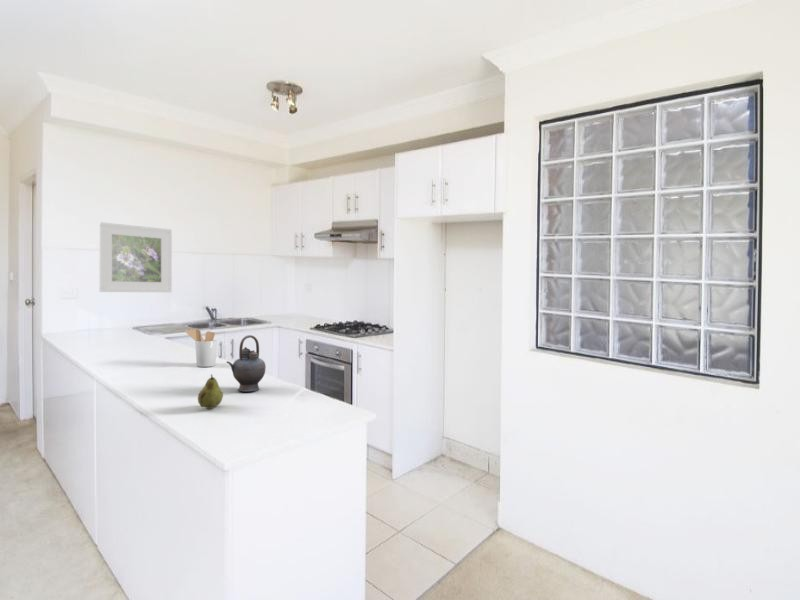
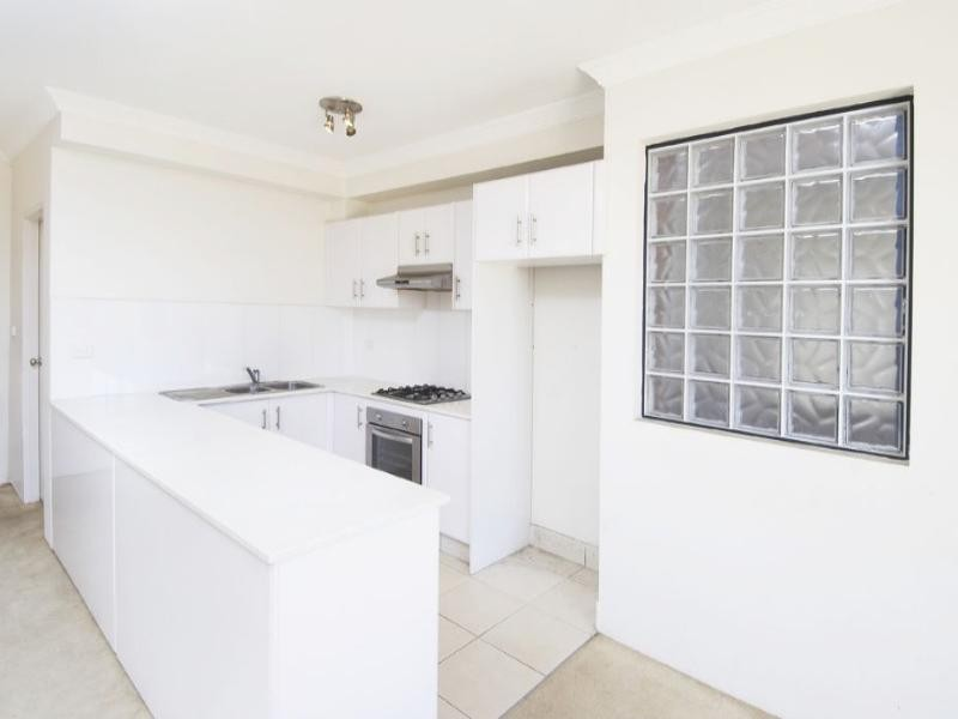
- utensil holder [184,328,218,368]
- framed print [98,221,173,293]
- teapot [225,334,267,393]
- fruit [197,374,224,410]
